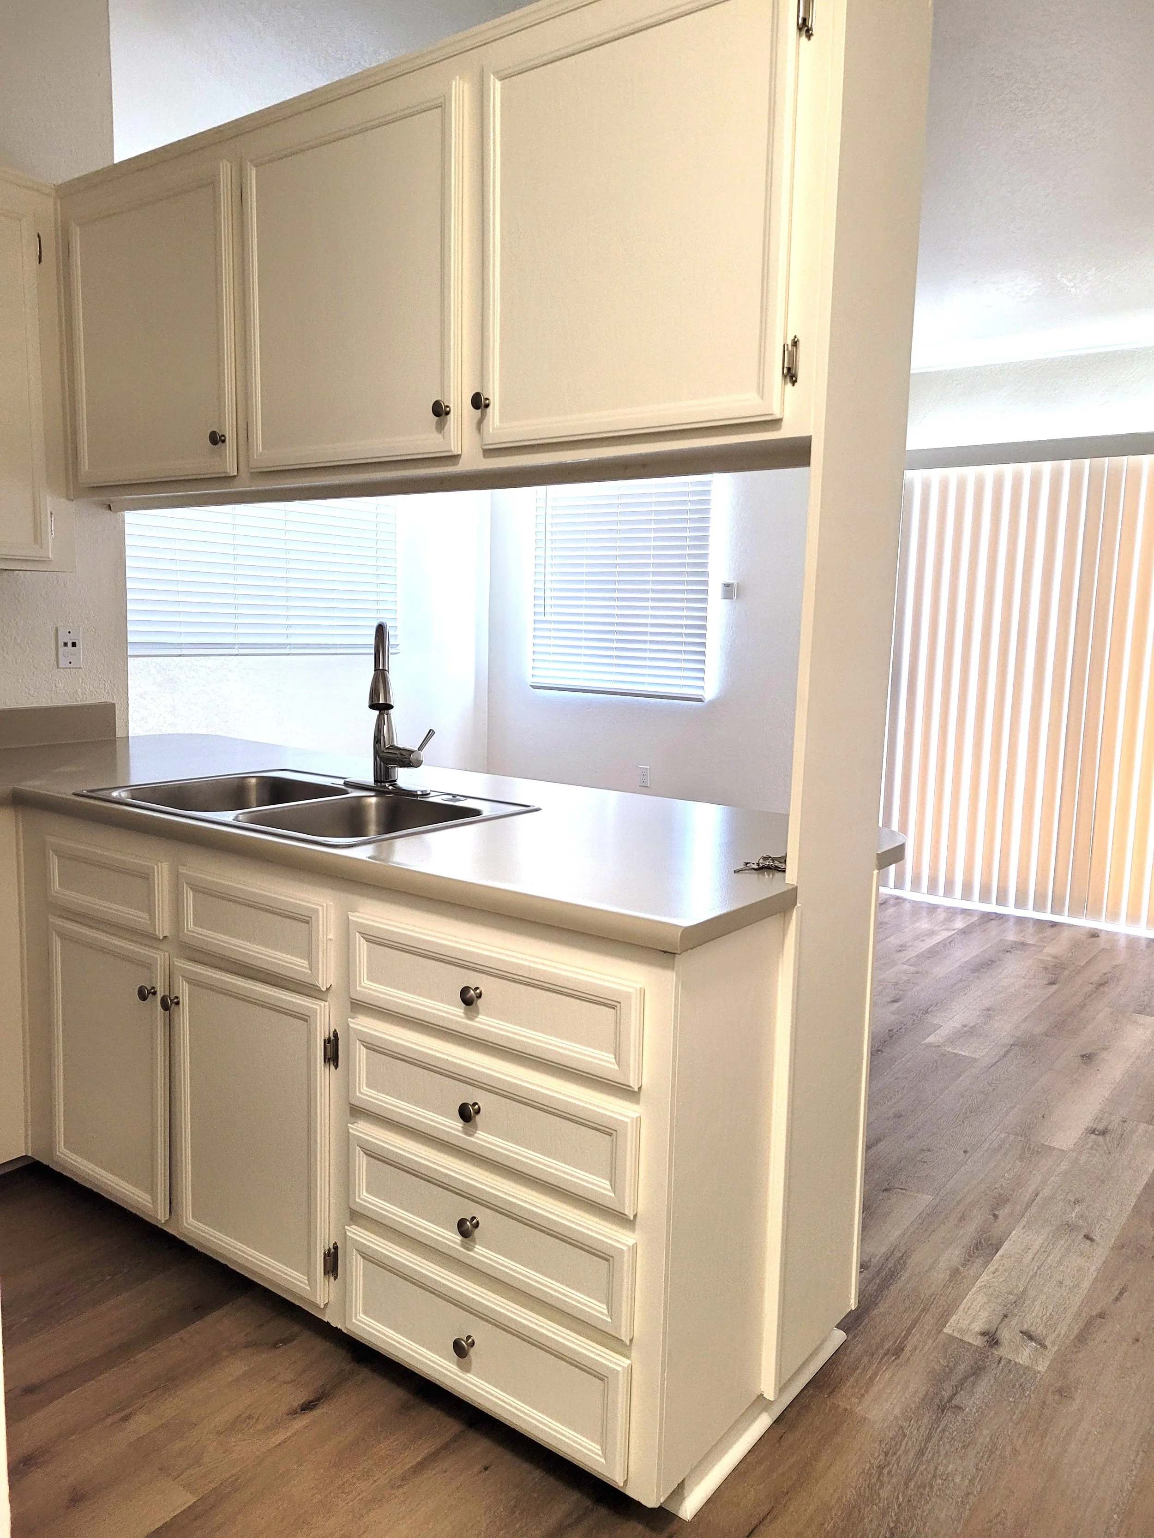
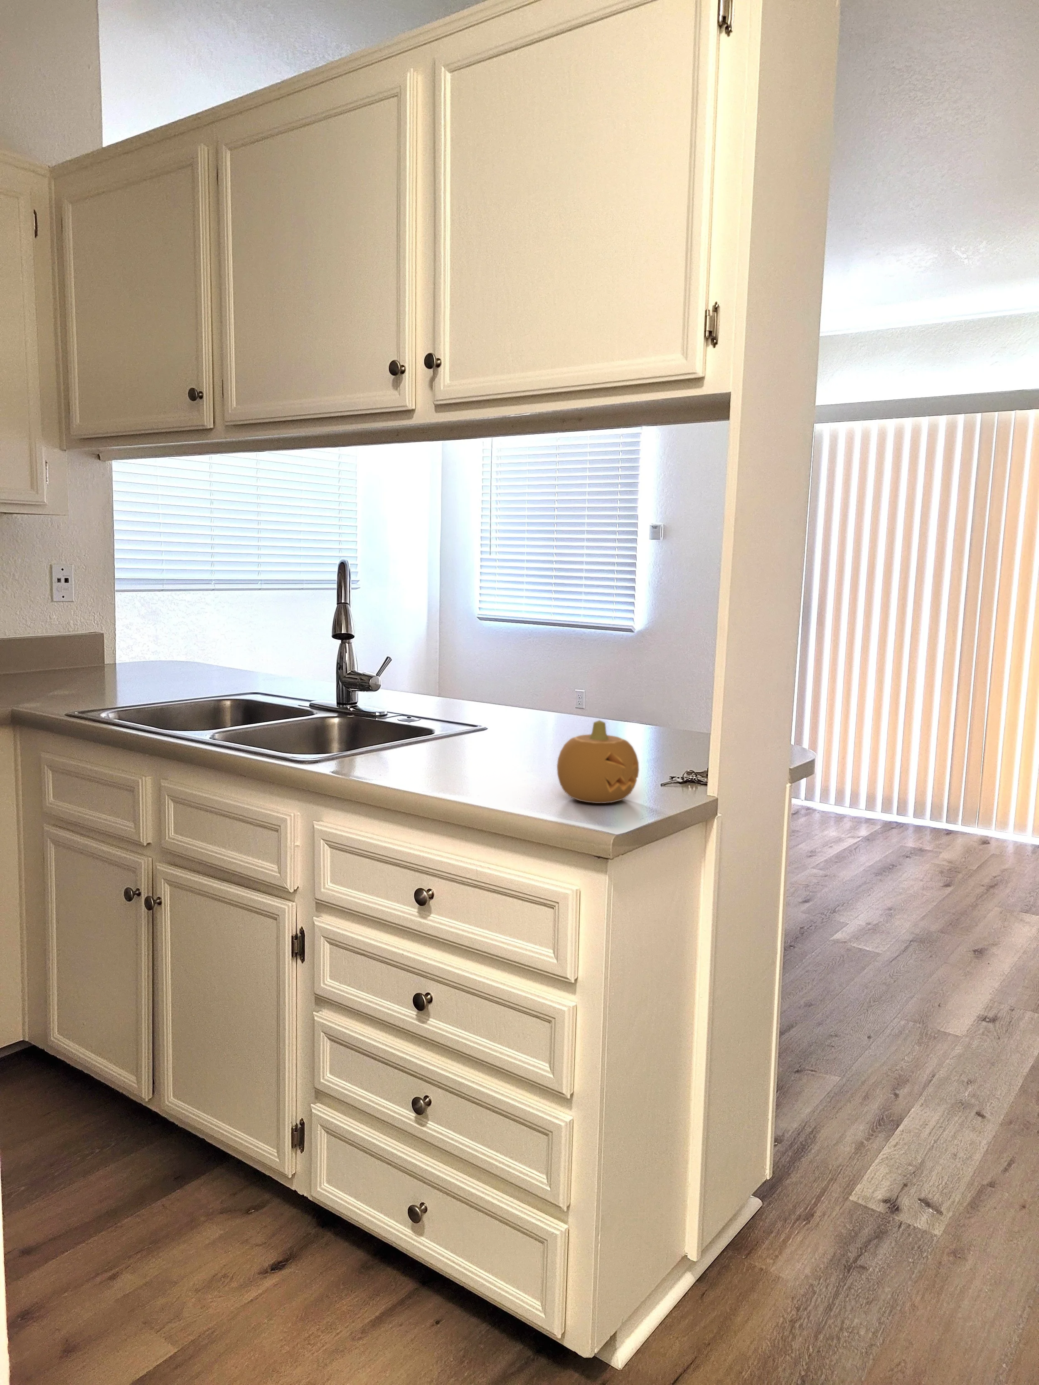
+ fruit [557,719,640,803]
